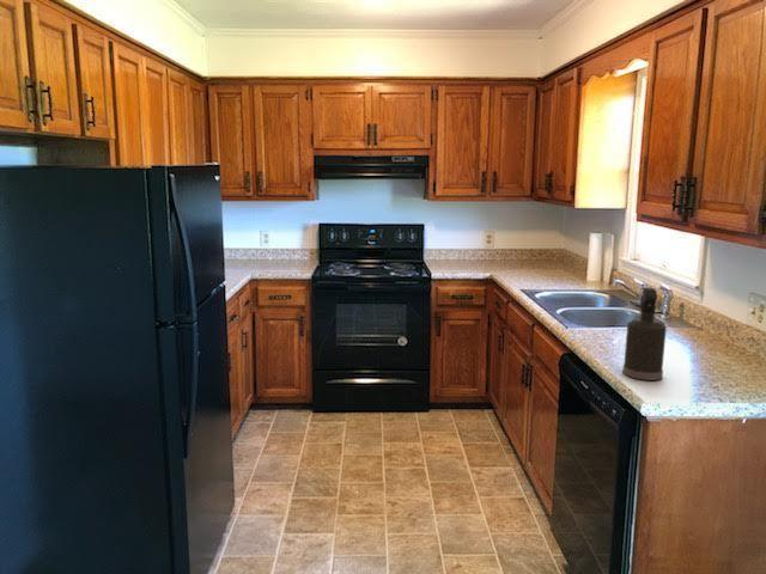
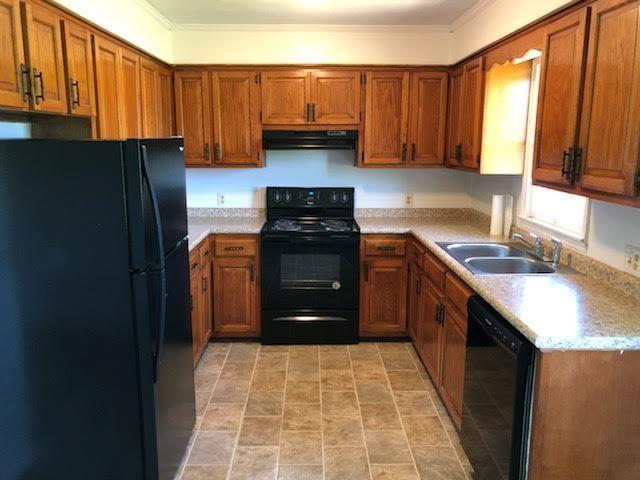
- spray bottle [621,286,668,381]
